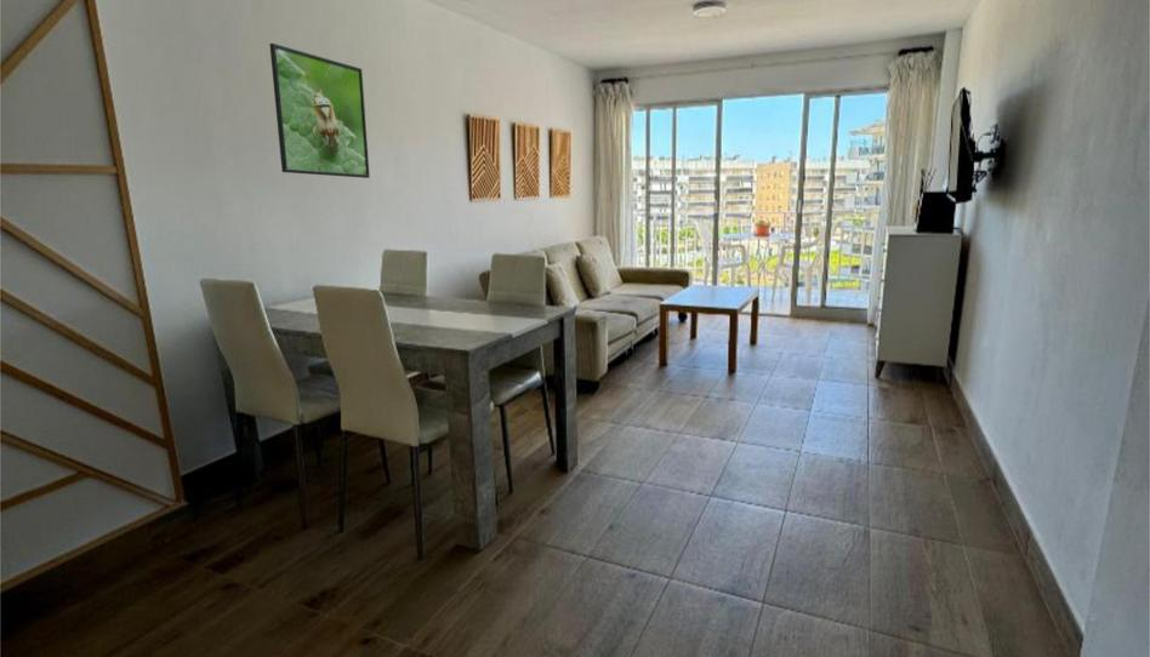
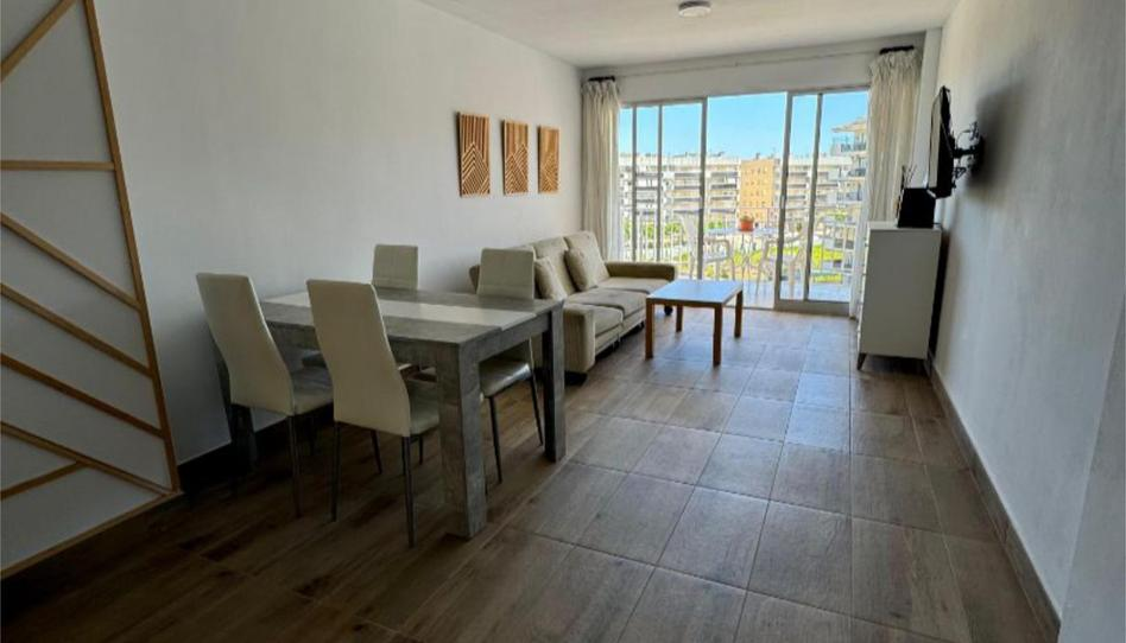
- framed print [268,42,371,179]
